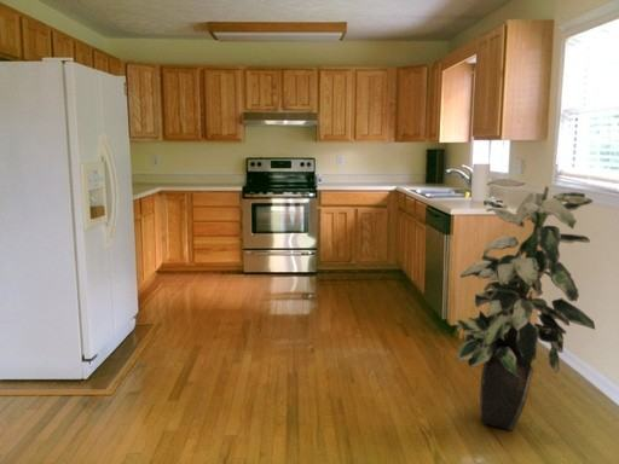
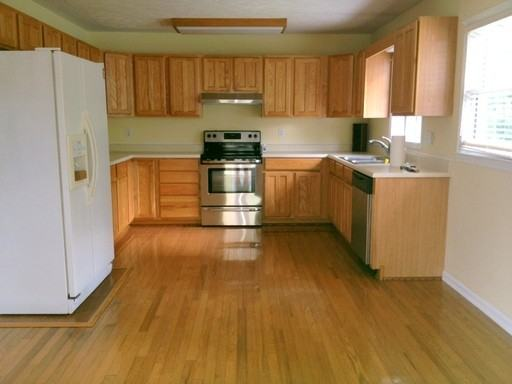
- indoor plant [455,178,596,431]
